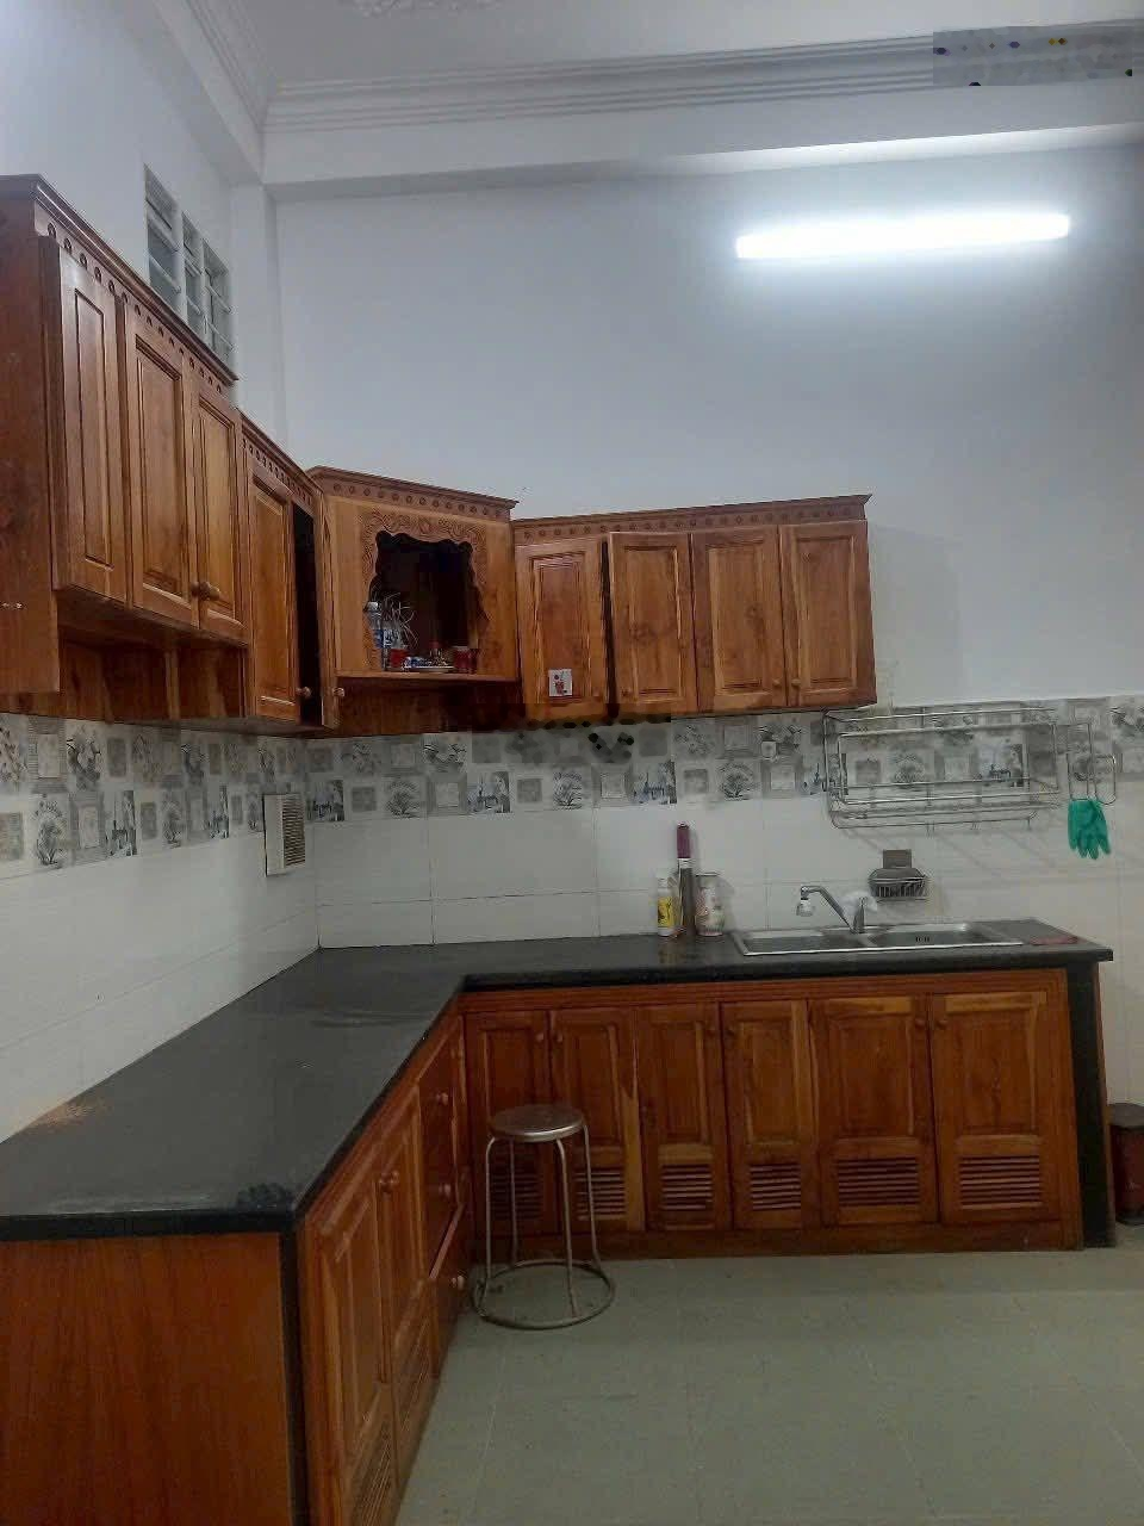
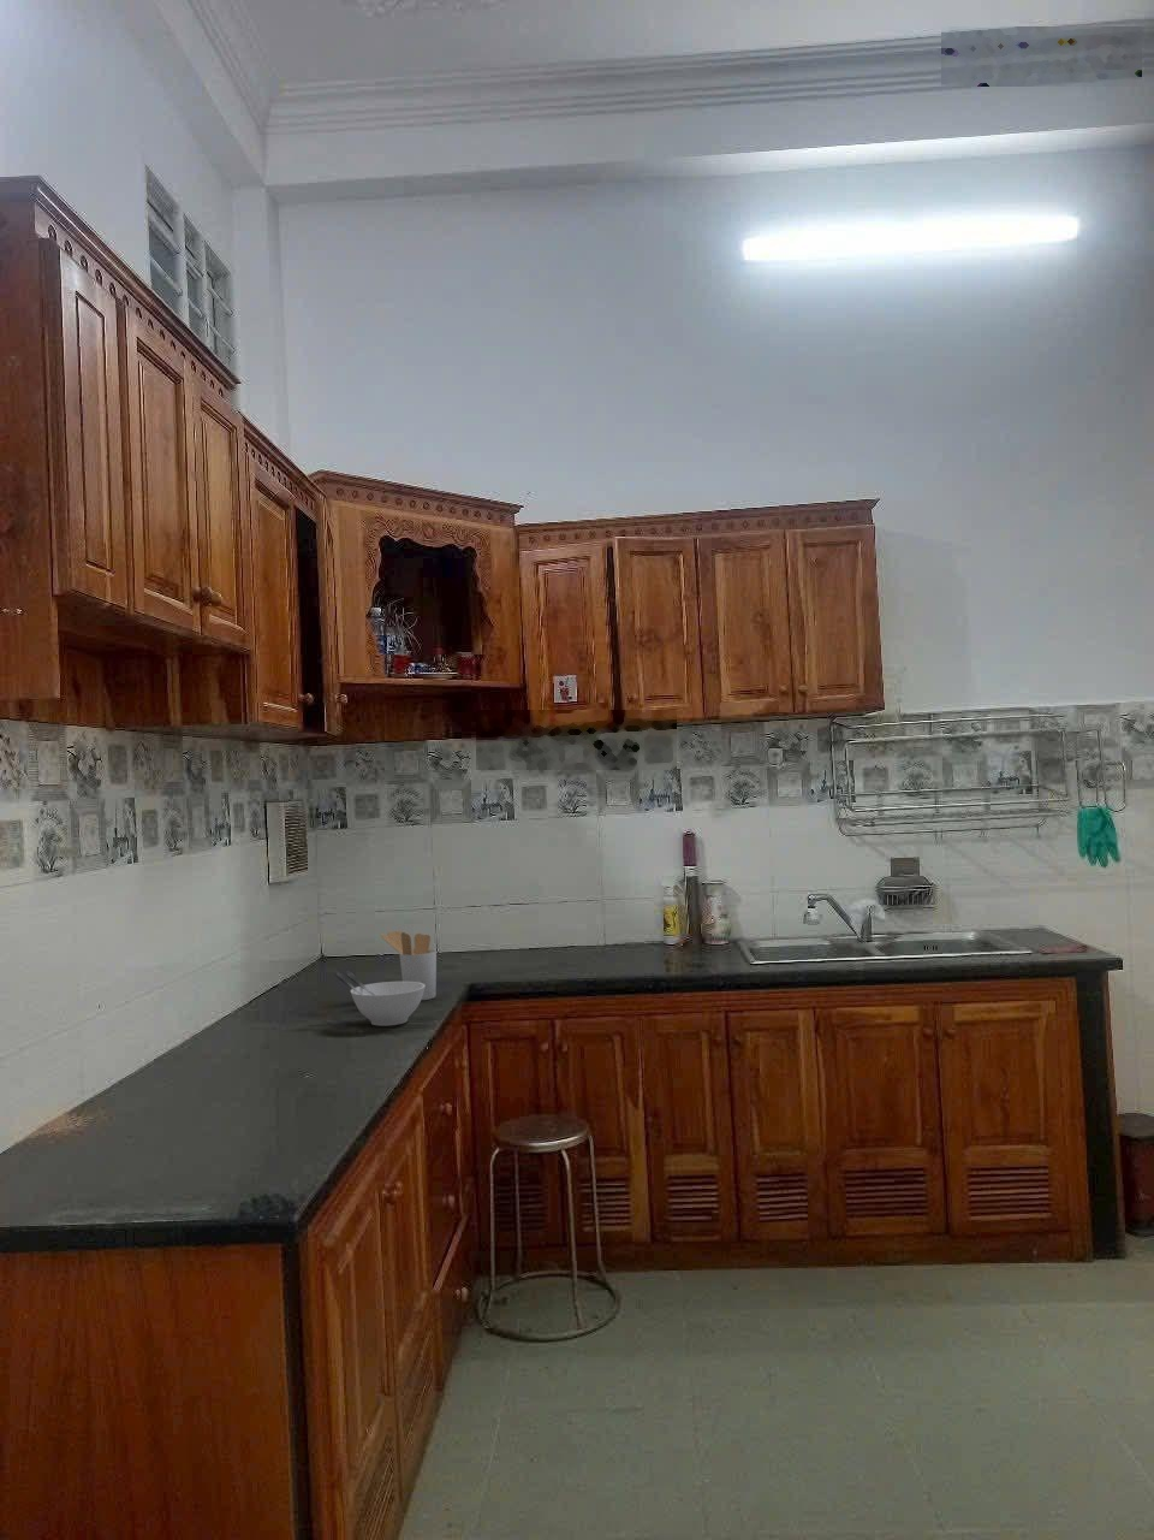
+ bowl [335,970,425,1027]
+ utensil holder [379,930,438,1002]
